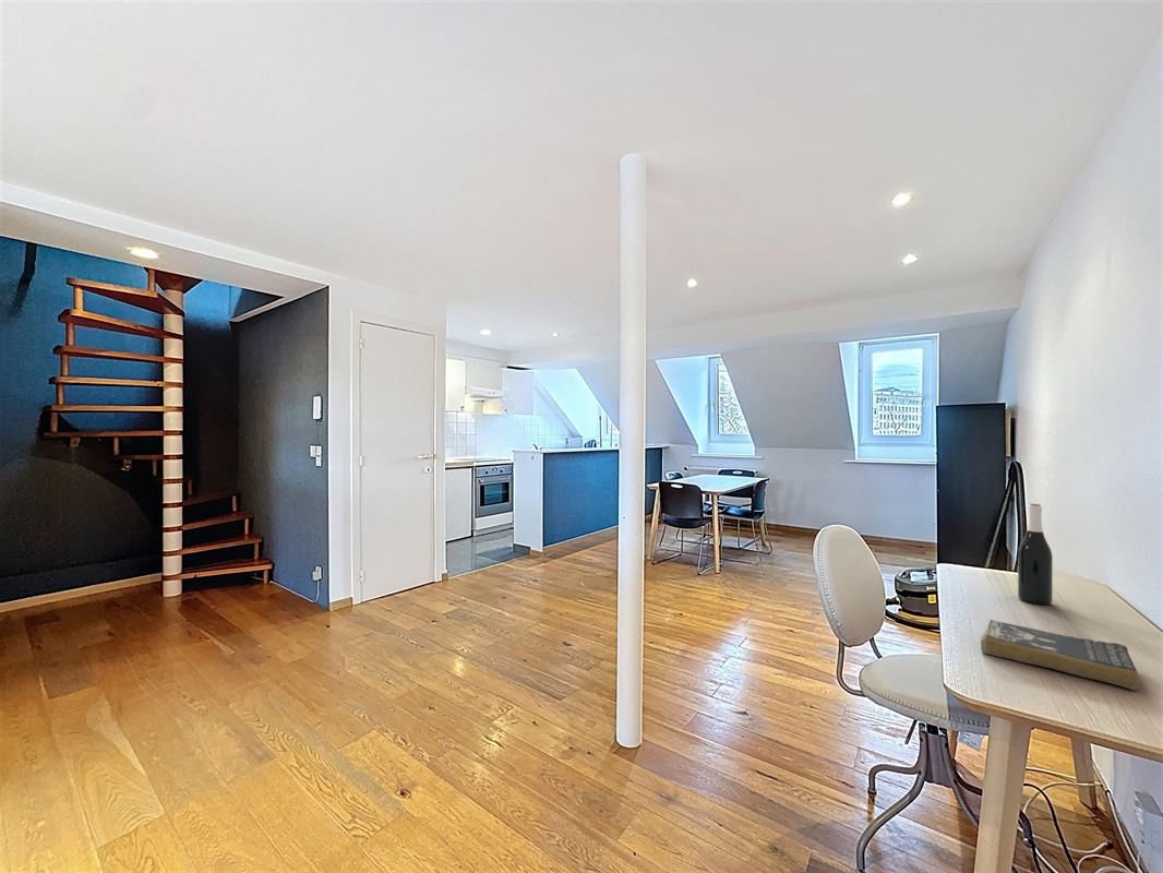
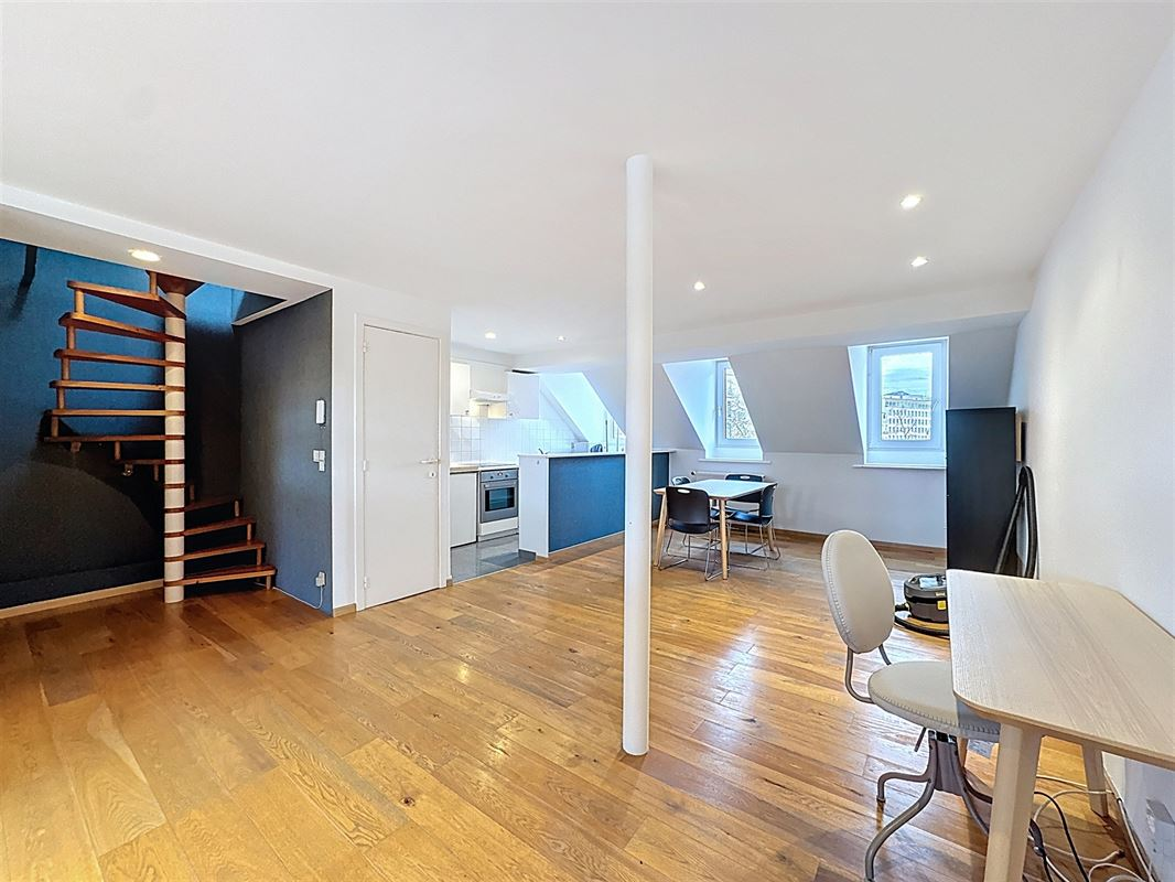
- book [980,619,1139,691]
- wine bottle [1017,502,1054,606]
